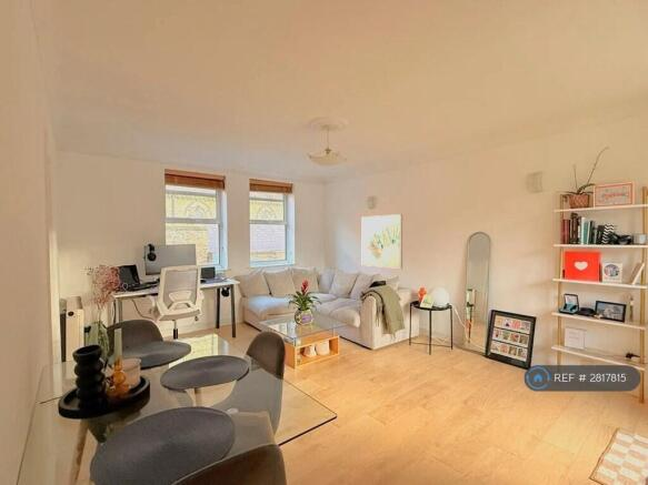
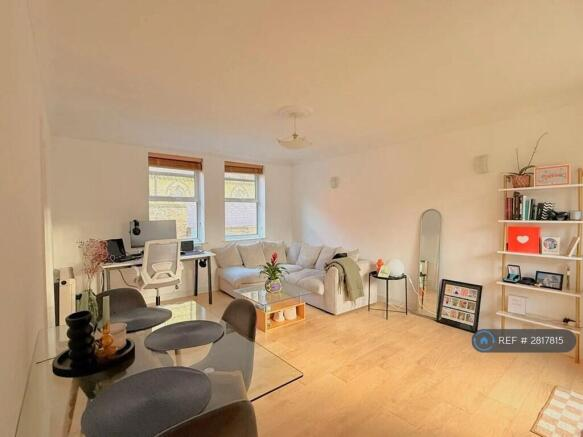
- wall art [361,213,403,270]
